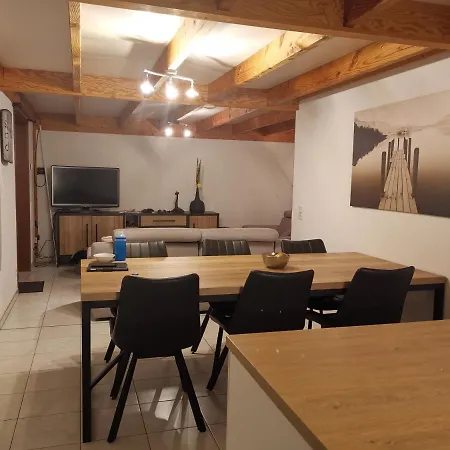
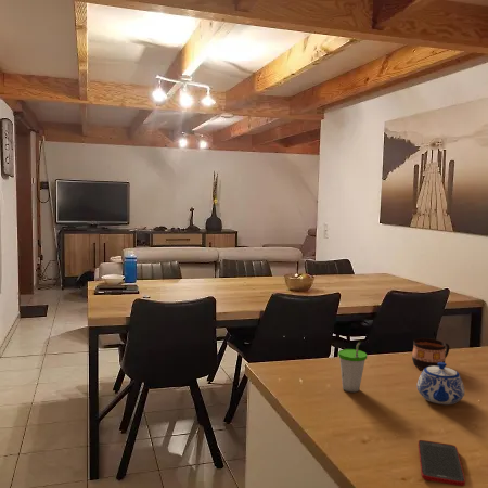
+ cup [411,337,450,370]
+ cell phone [418,439,466,487]
+ cup [337,341,368,394]
+ teapot [415,362,465,406]
